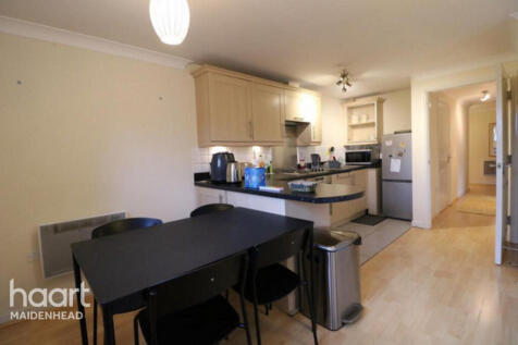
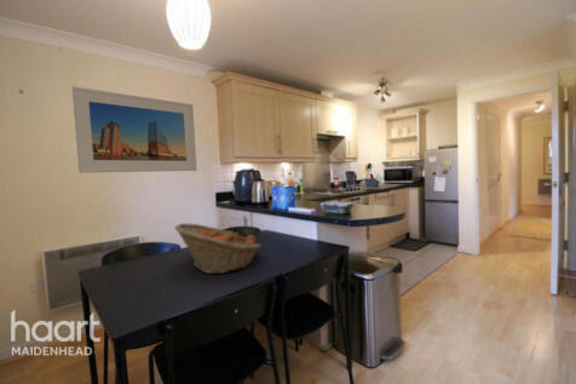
+ fruit basket [174,222,263,275]
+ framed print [71,86,198,174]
